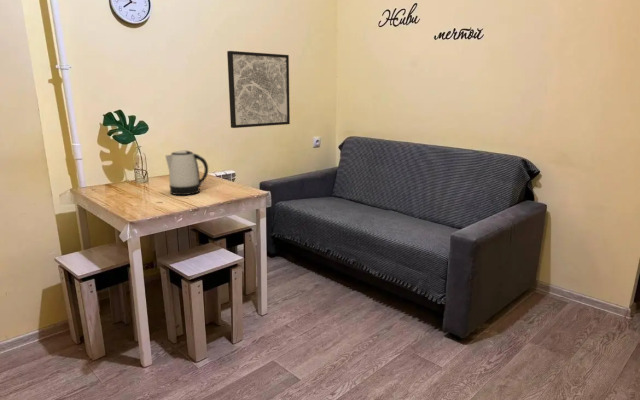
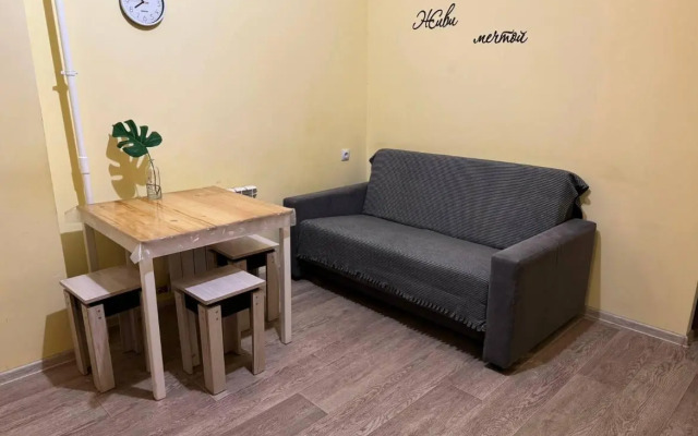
- wall art [226,50,291,129]
- kettle [165,150,209,196]
